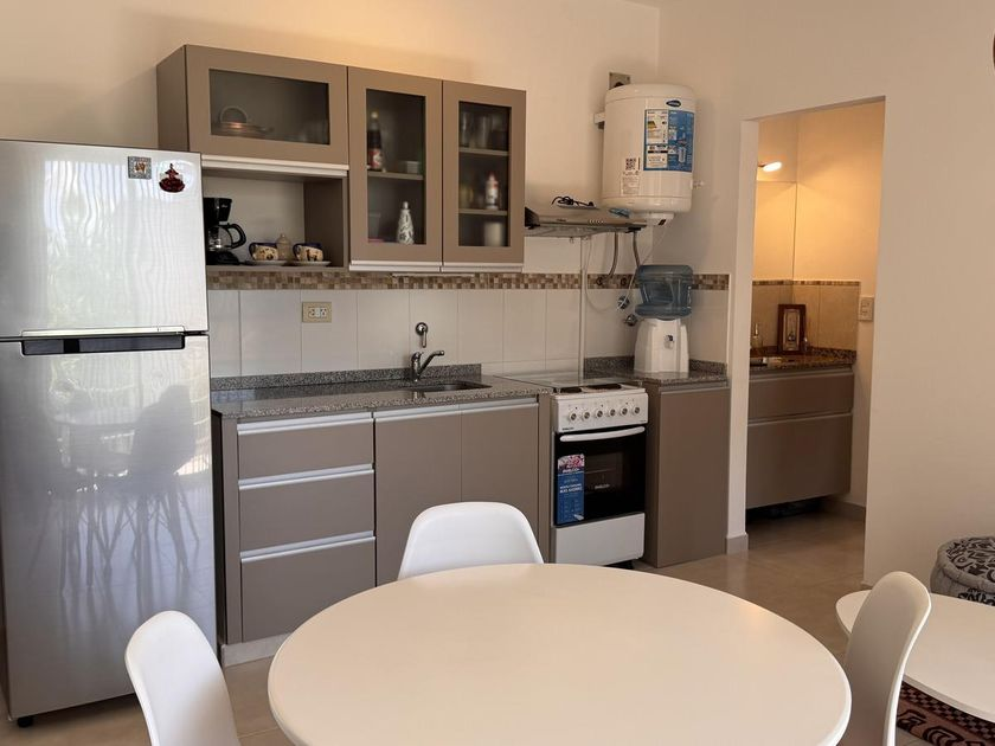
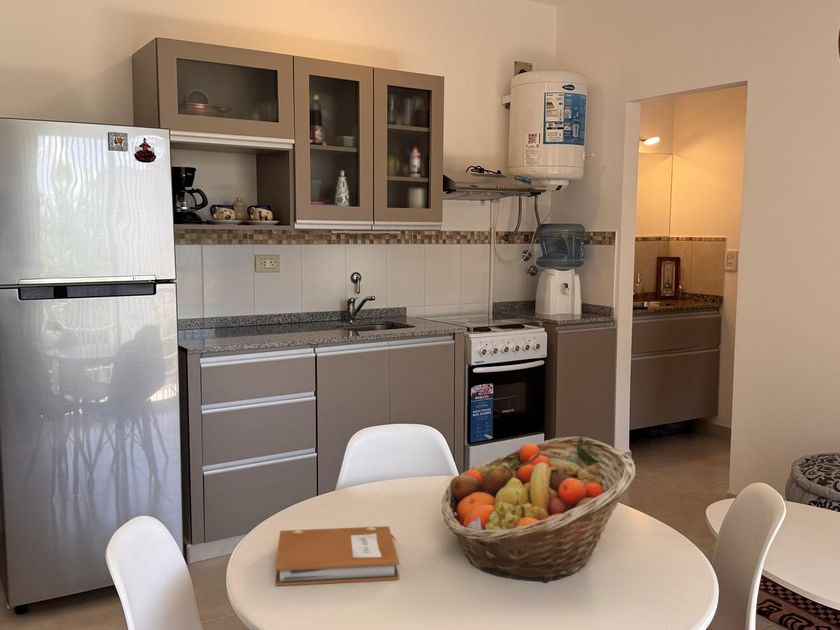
+ notebook [274,525,400,587]
+ fruit basket [441,435,637,584]
